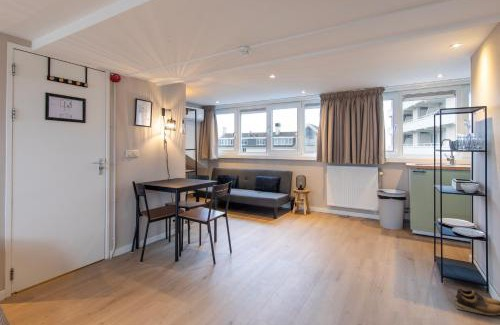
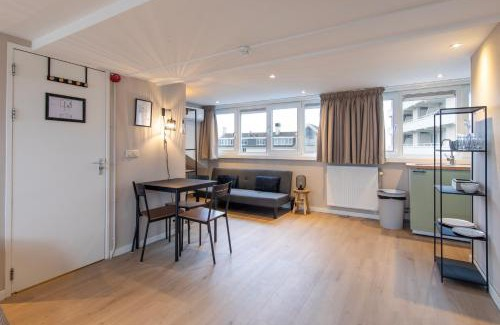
- shoes [453,287,500,318]
